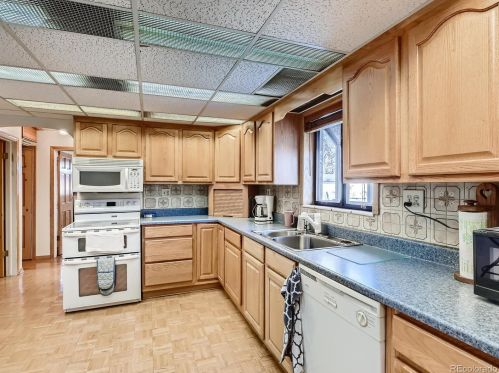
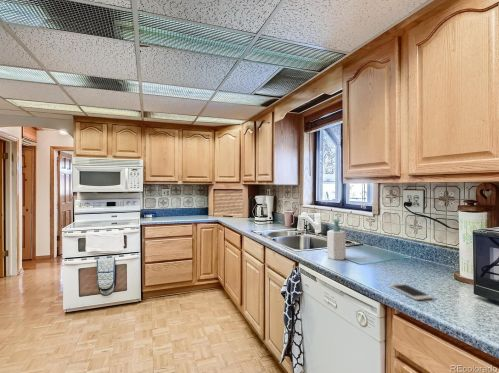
+ smartphone [388,282,433,301]
+ soap bottle [326,218,347,261]
